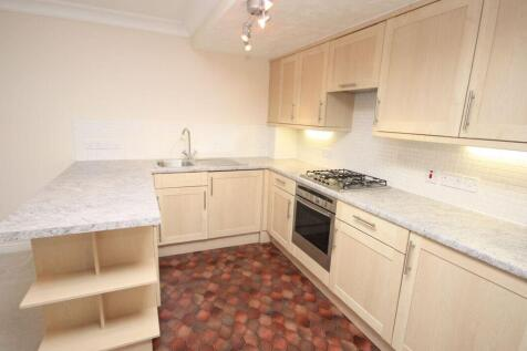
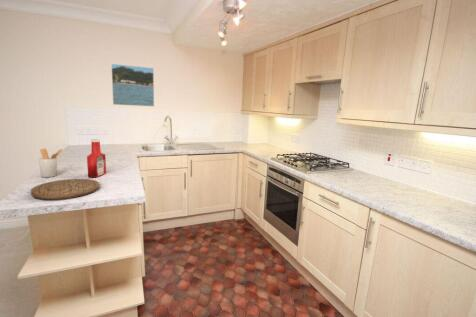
+ cutting board [30,178,100,201]
+ utensil holder [38,147,64,178]
+ soap bottle [86,138,107,179]
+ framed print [110,63,155,108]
